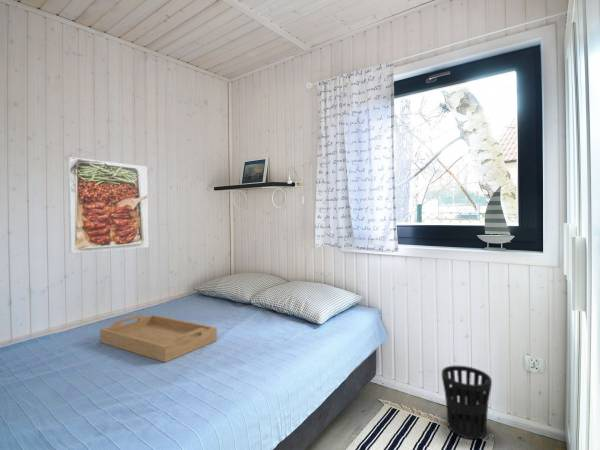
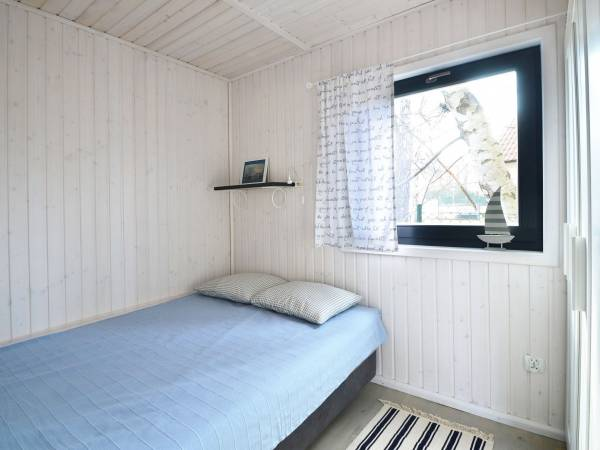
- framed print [67,156,150,254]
- serving tray [99,314,218,363]
- wastebasket [441,365,493,440]
